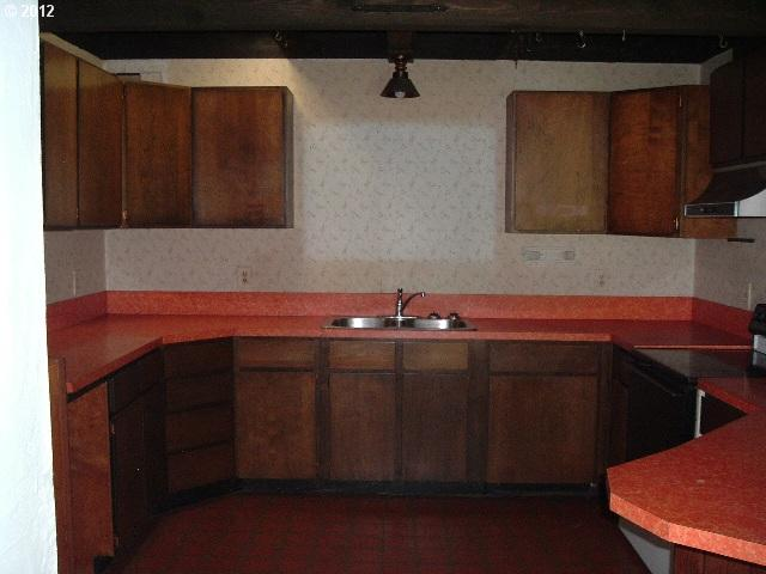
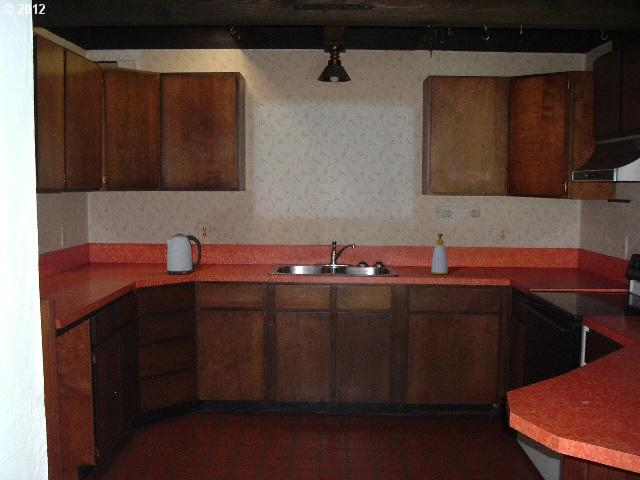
+ soap bottle [430,233,449,275]
+ kettle [166,233,202,275]
